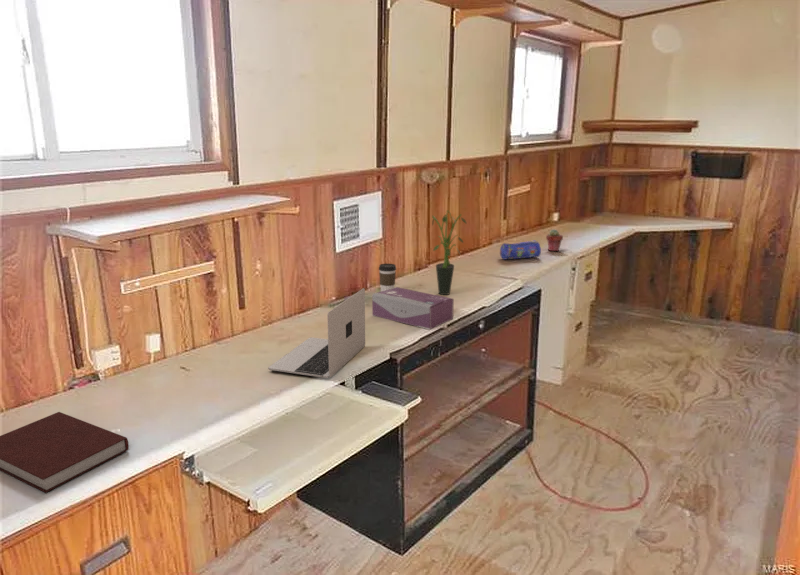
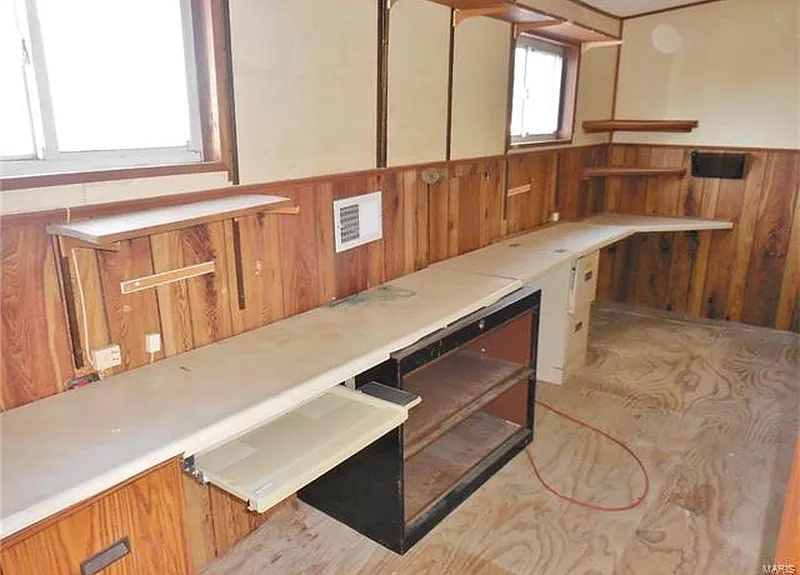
- potted succulent [545,228,564,252]
- potted plant [431,209,467,296]
- pencil case [499,240,542,261]
- notebook [0,411,130,494]
- laptop [268,287,366,379]
- tissue box [371,286,455,330]
- coffee cup [378,263,397,292]
